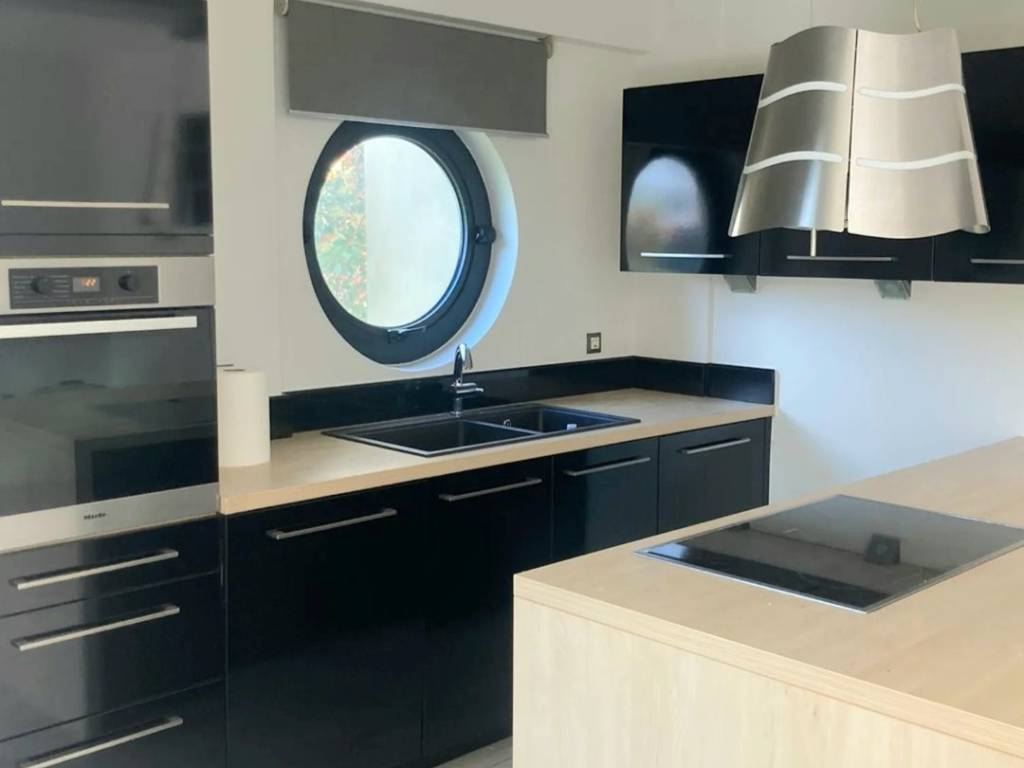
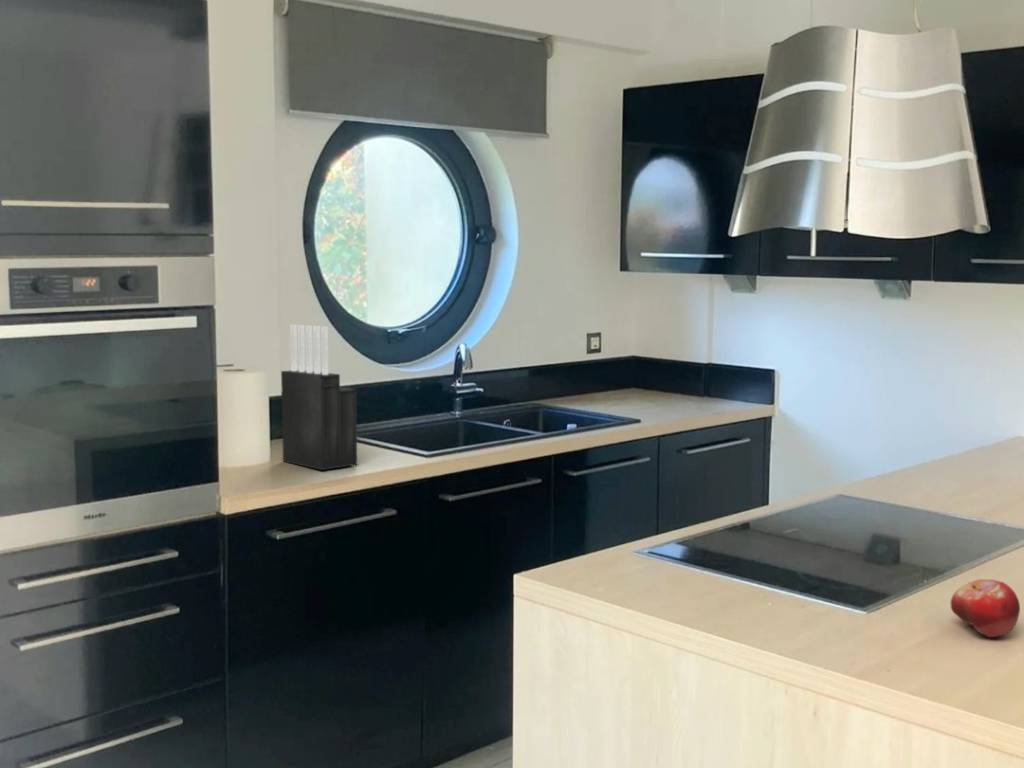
+ fruit [950,578,1021,638]
+ knife block [280,324,358,471]
